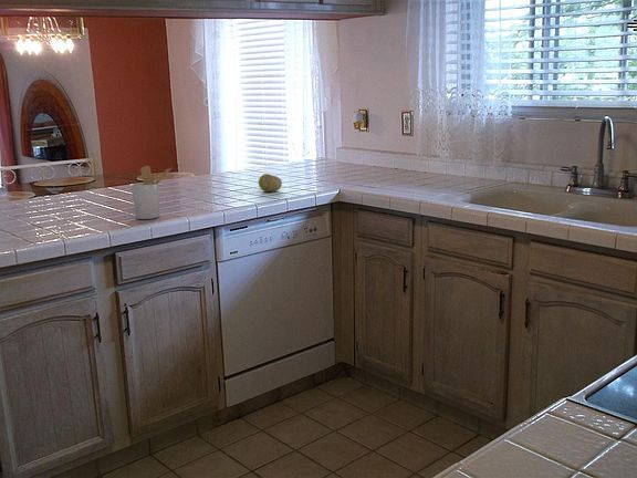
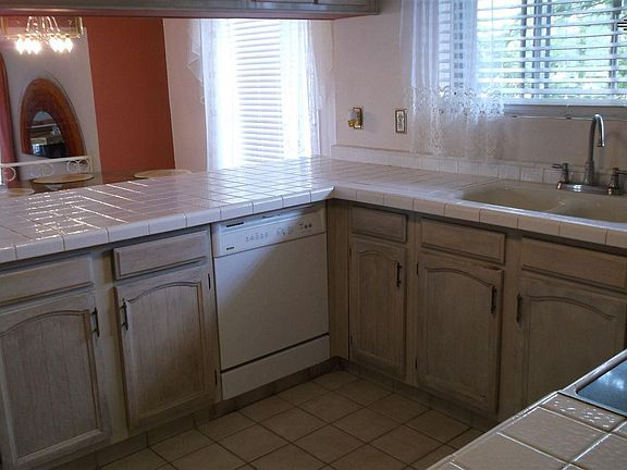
- utensil holder [130,165,173,220]
- fruit [258,173,283,193]
